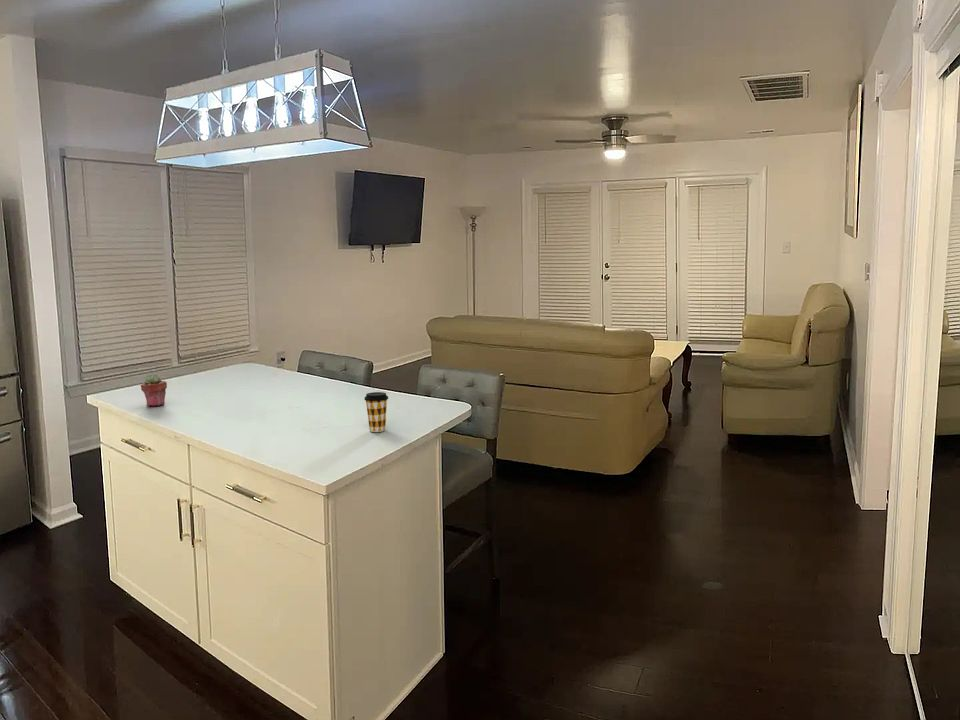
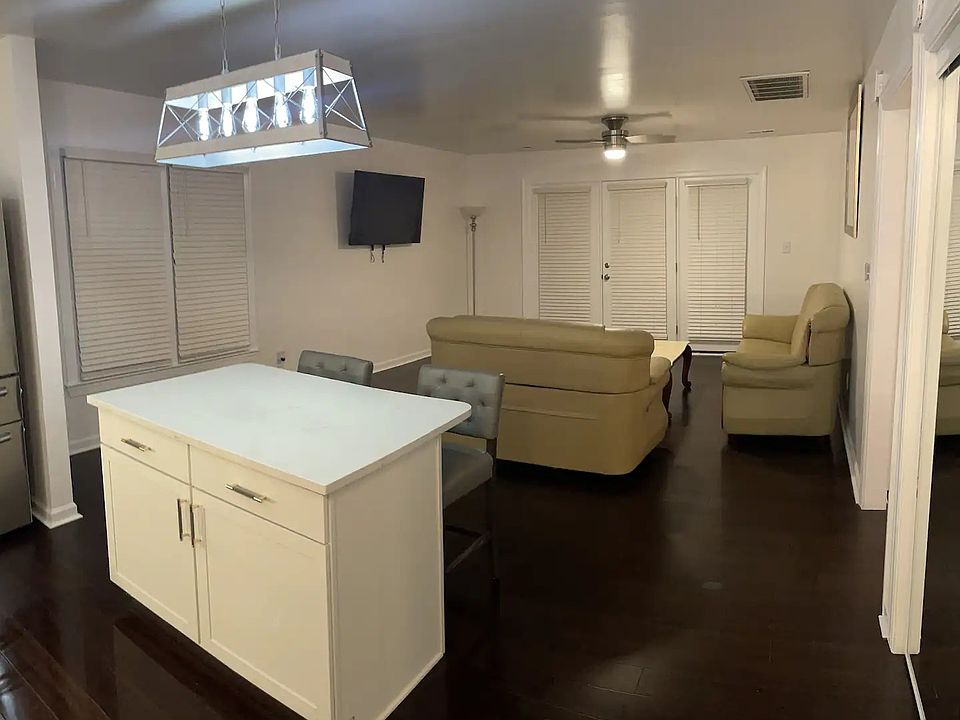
- coffee cup [363,391,389,433]
- potted succulent [140,373,168,407]
